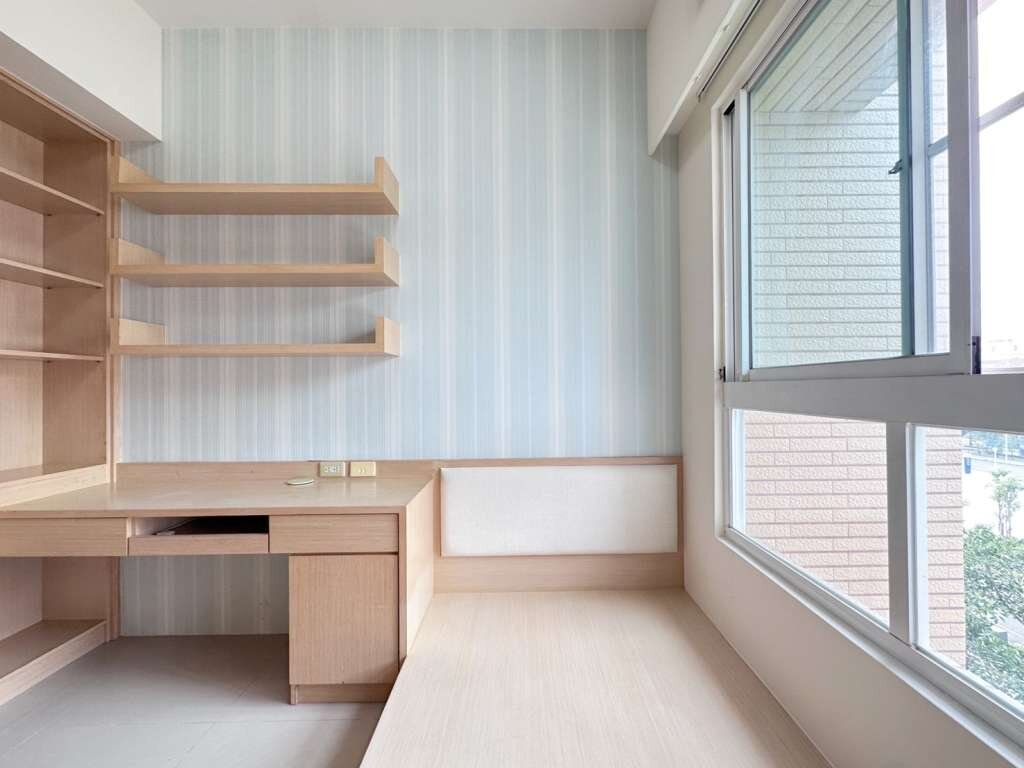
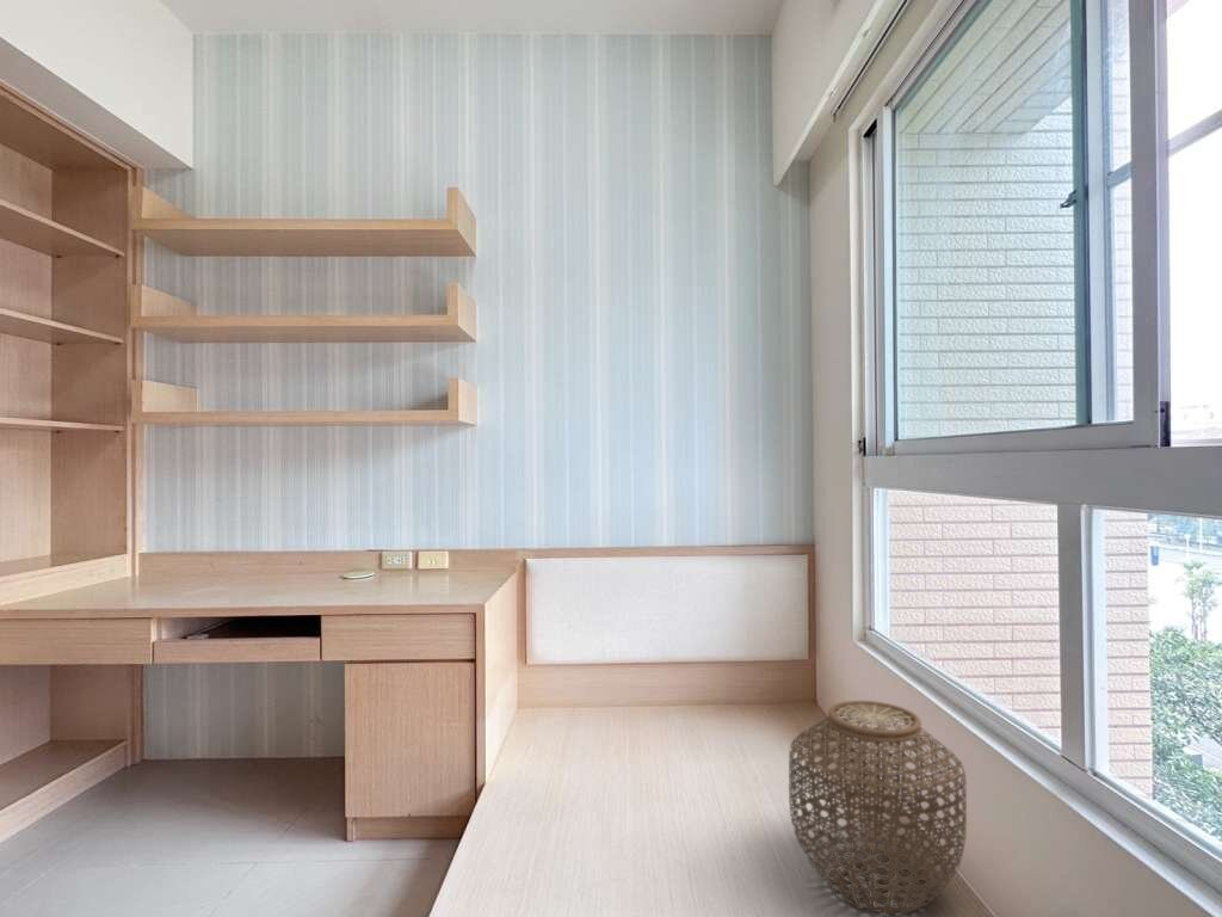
+ woven basket [788,700,968,916]
